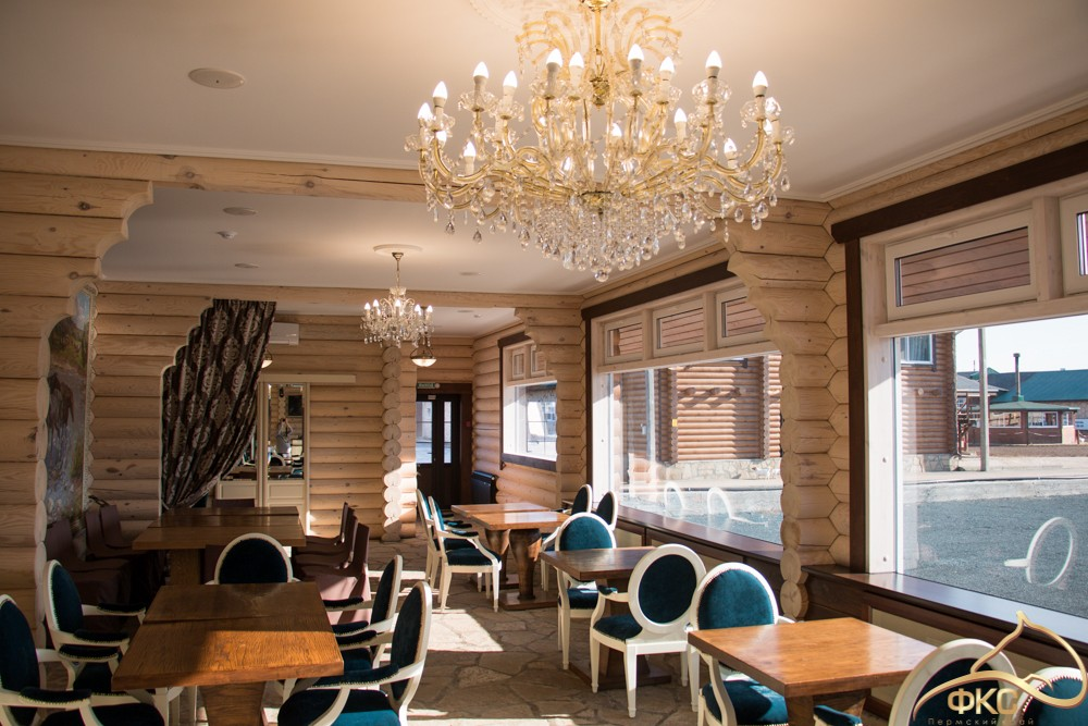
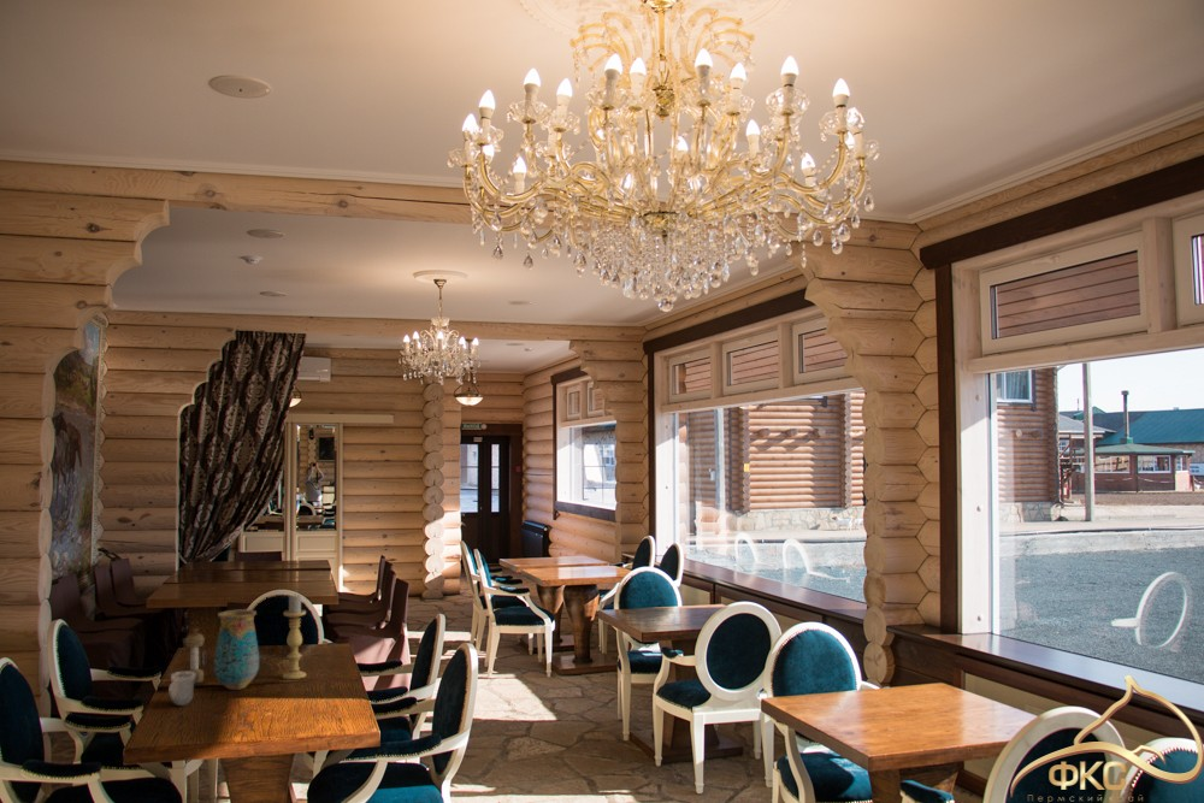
+ vase [213,608,260,691]
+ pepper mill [184,627,207,685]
+ candle holder [282,594,307,680]
+ pipe fitting [167,671,196,707]
